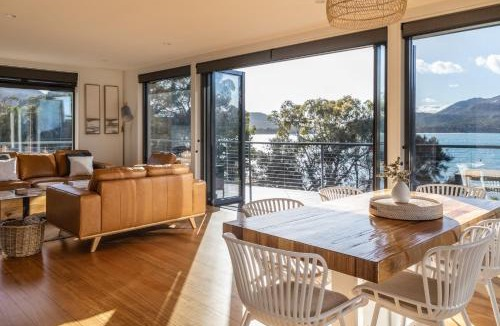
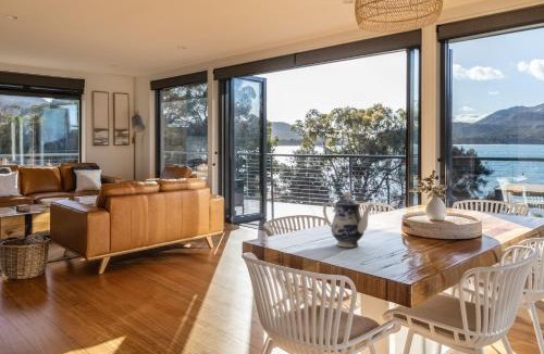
+ teapot [322,191,375,248]
